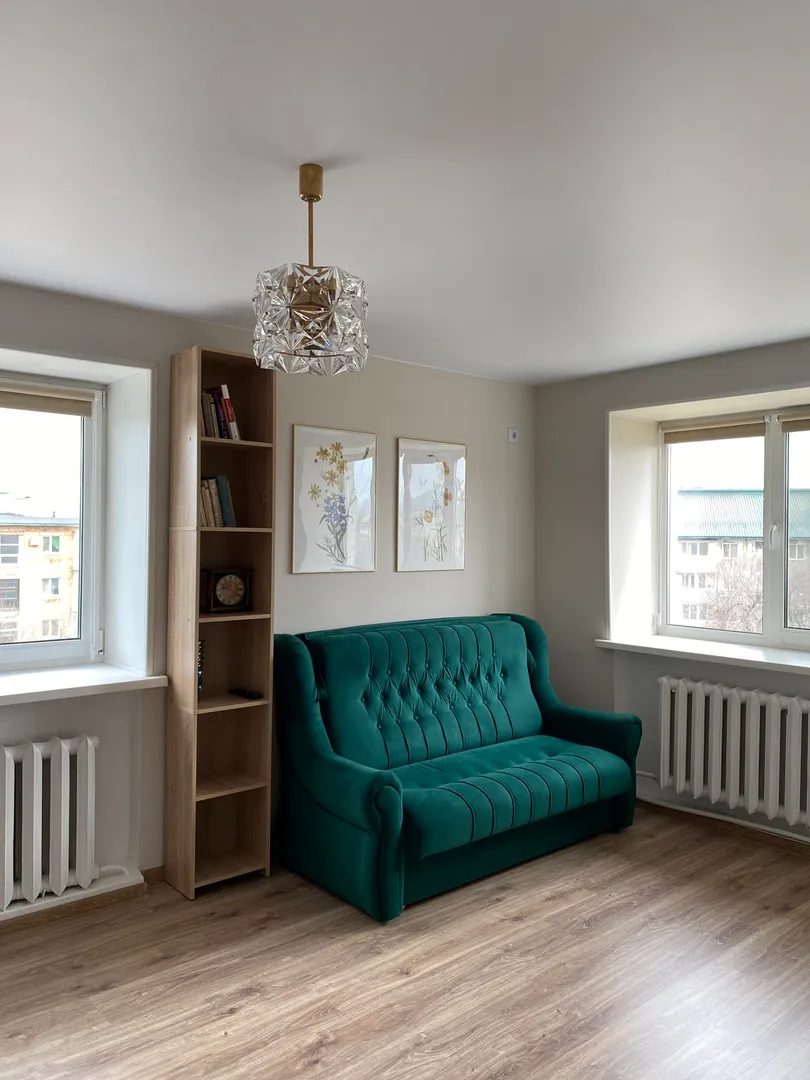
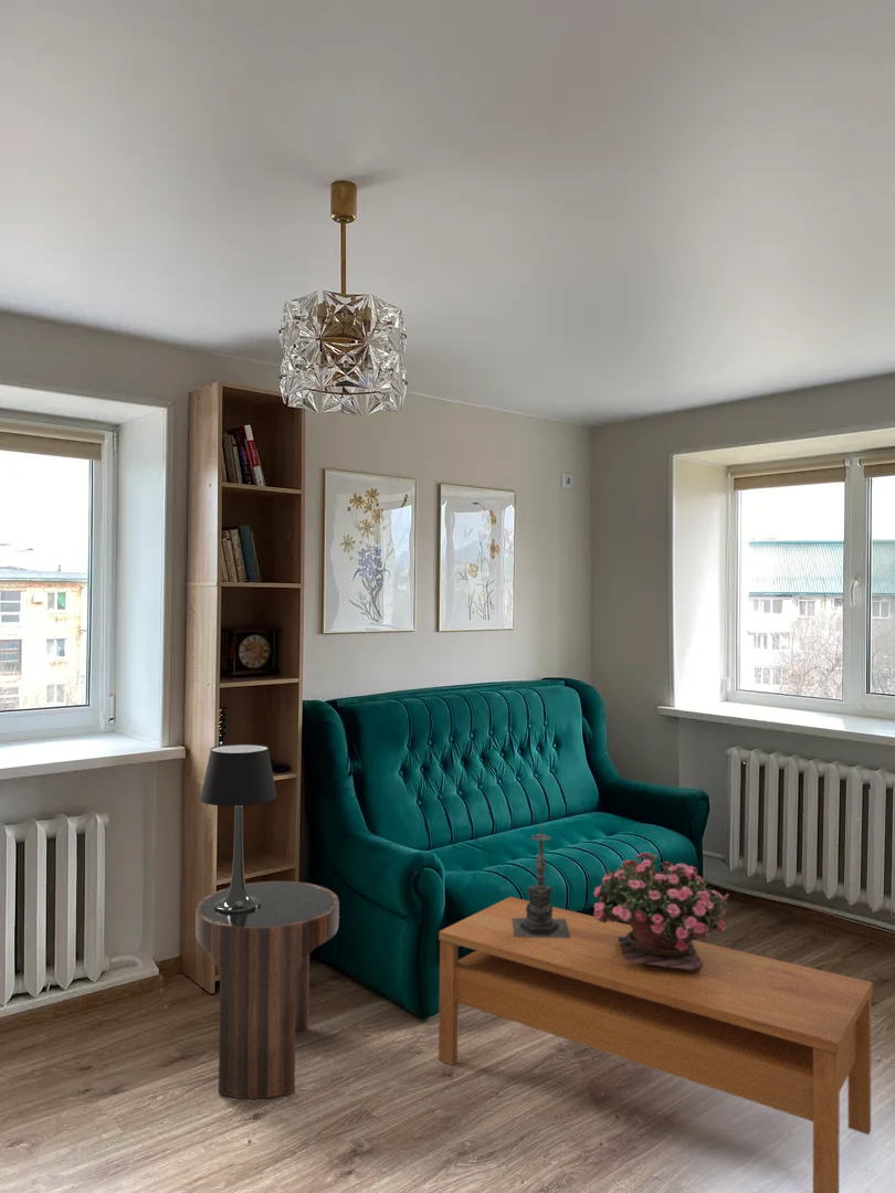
+ side table [194,880,340,1099]
+ potted flower [592,851,730,972]
+ candle holder [513,821,570,938]
+ coffee table [438,896,874,1193]
+ table lamp [199,742,278,912]
